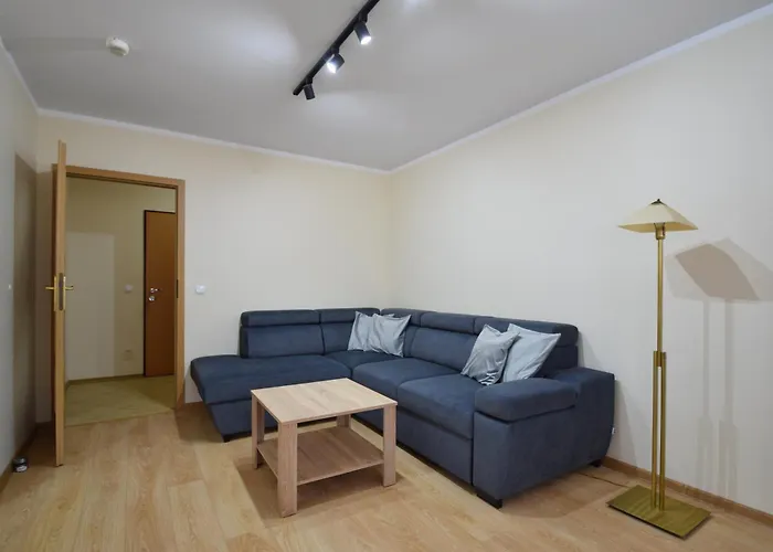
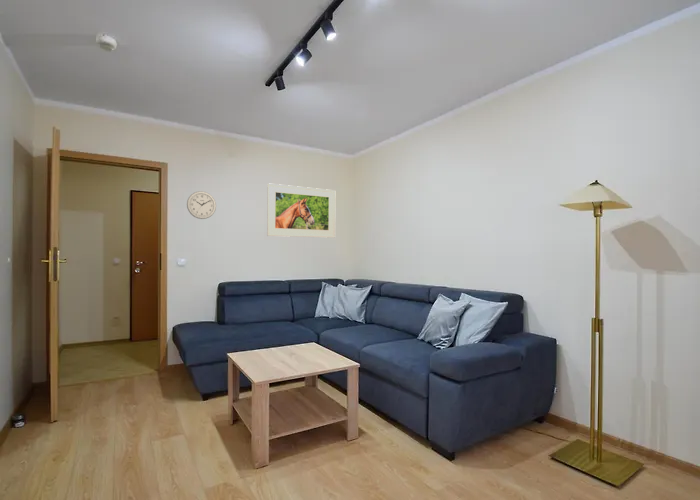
+ wall clock [186,190,217,220]
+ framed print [266,182,336,239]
